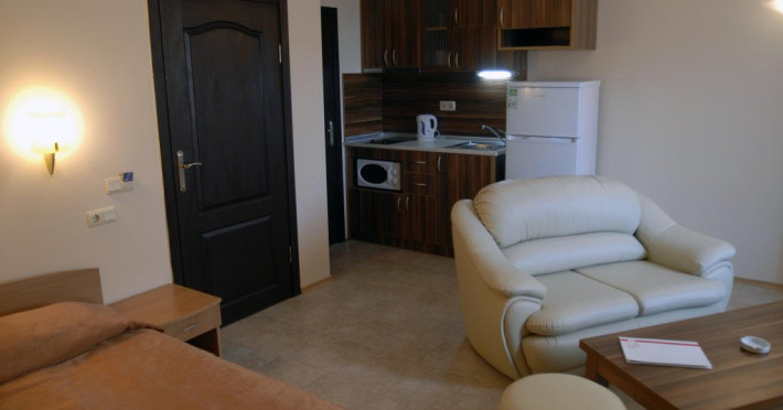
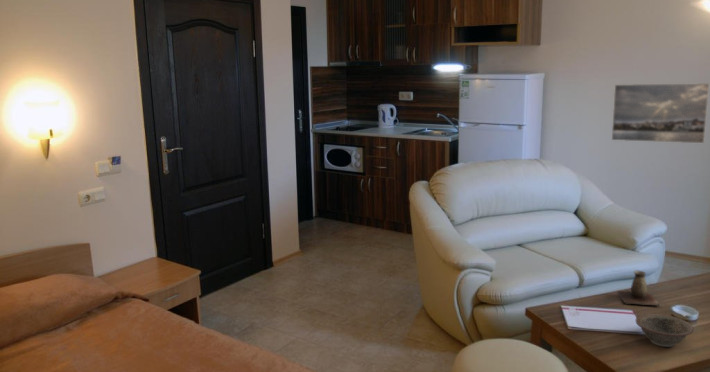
+ decorative bowl [635,313,695,348]
+ decorative vase [617,270,661,306]
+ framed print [611,82,710,144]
